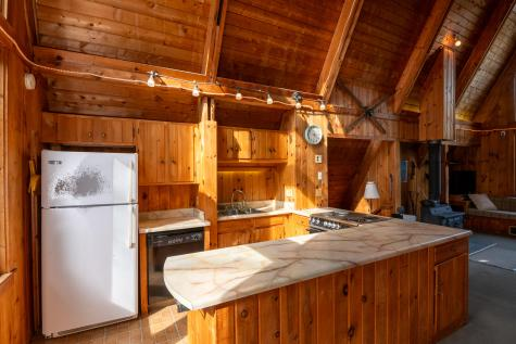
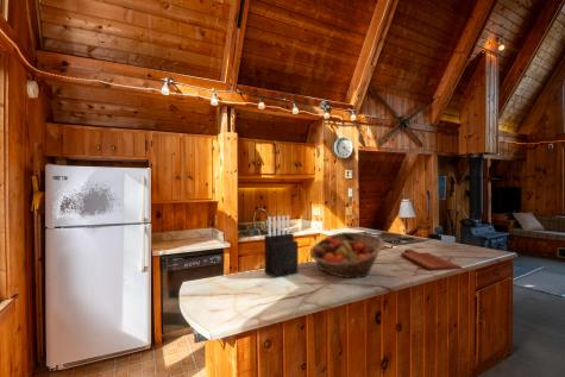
+ knife block [264,214,300,278]
+ fruit basket [309,231,385,278]
+ cutting board [400,249,463,271]
